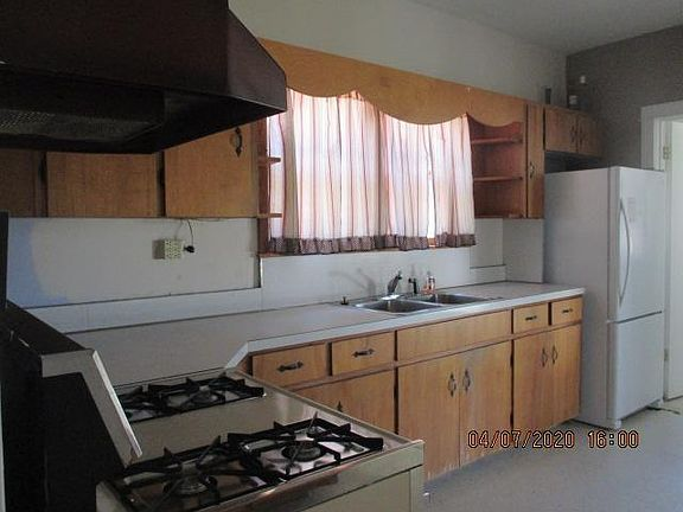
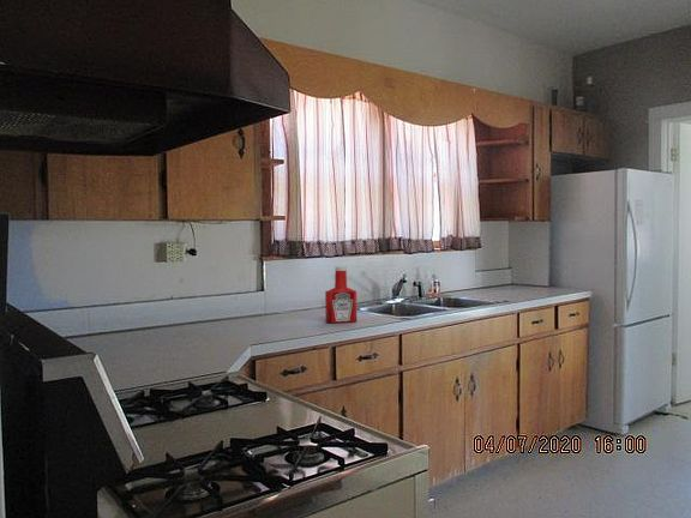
+ soap bottle [324,265,357,324]
